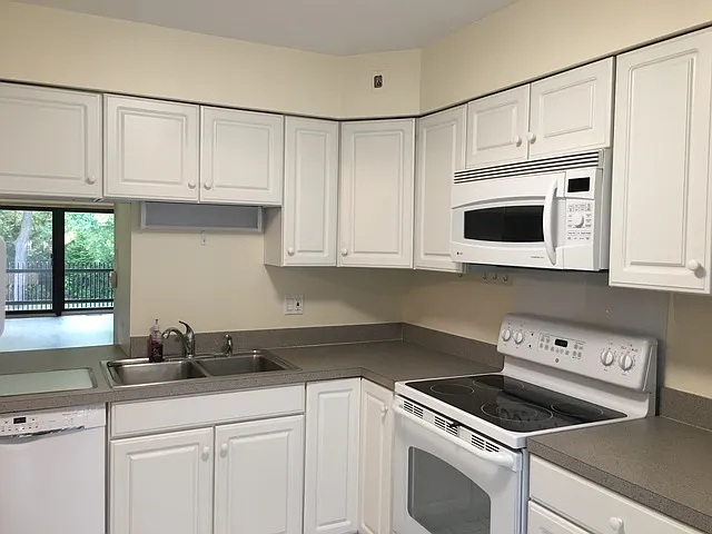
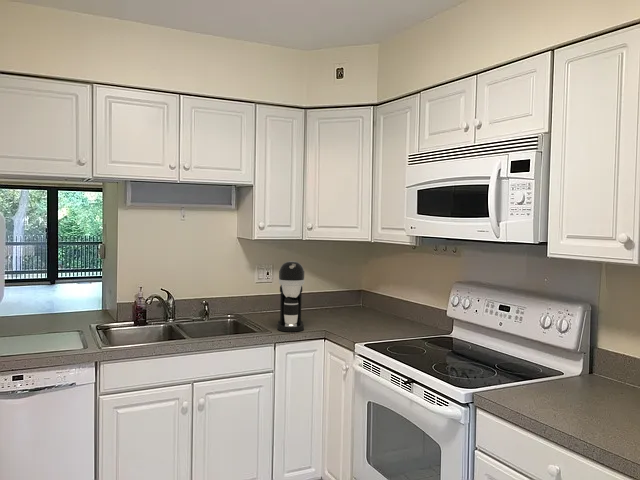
+ coffee maker [276,260,305,333]
